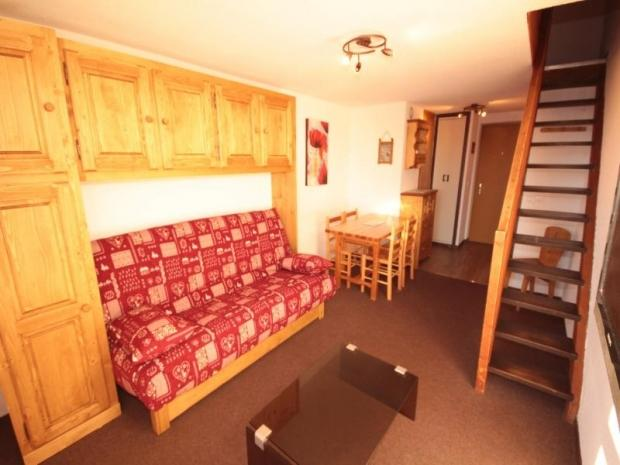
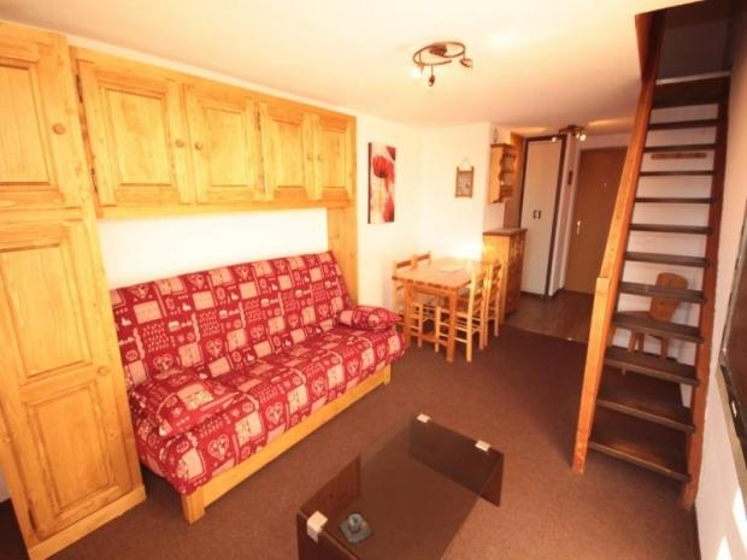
+ cup [339,513,375,546]
